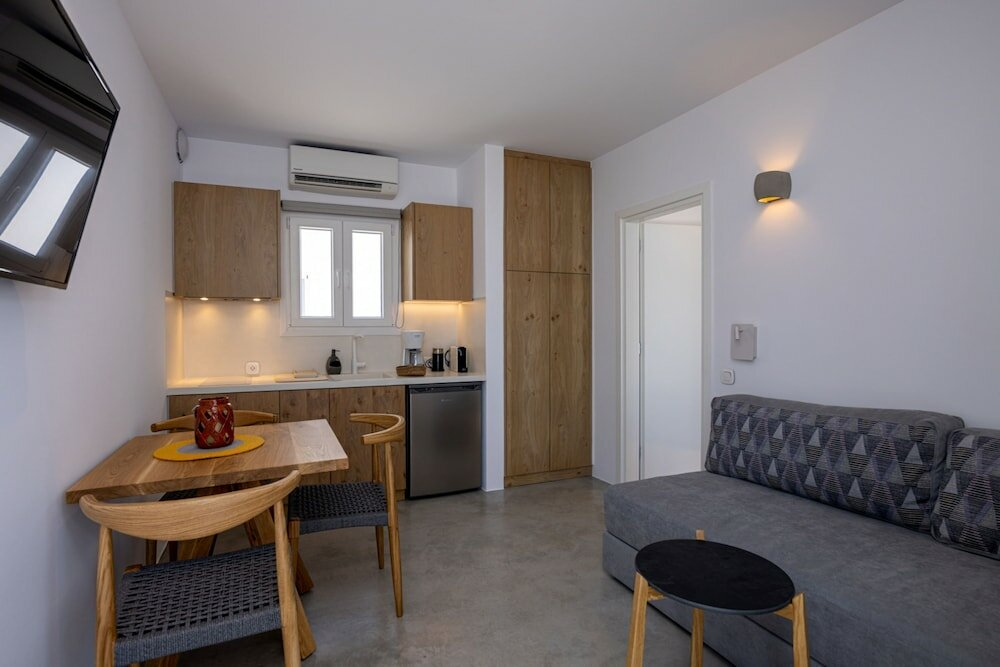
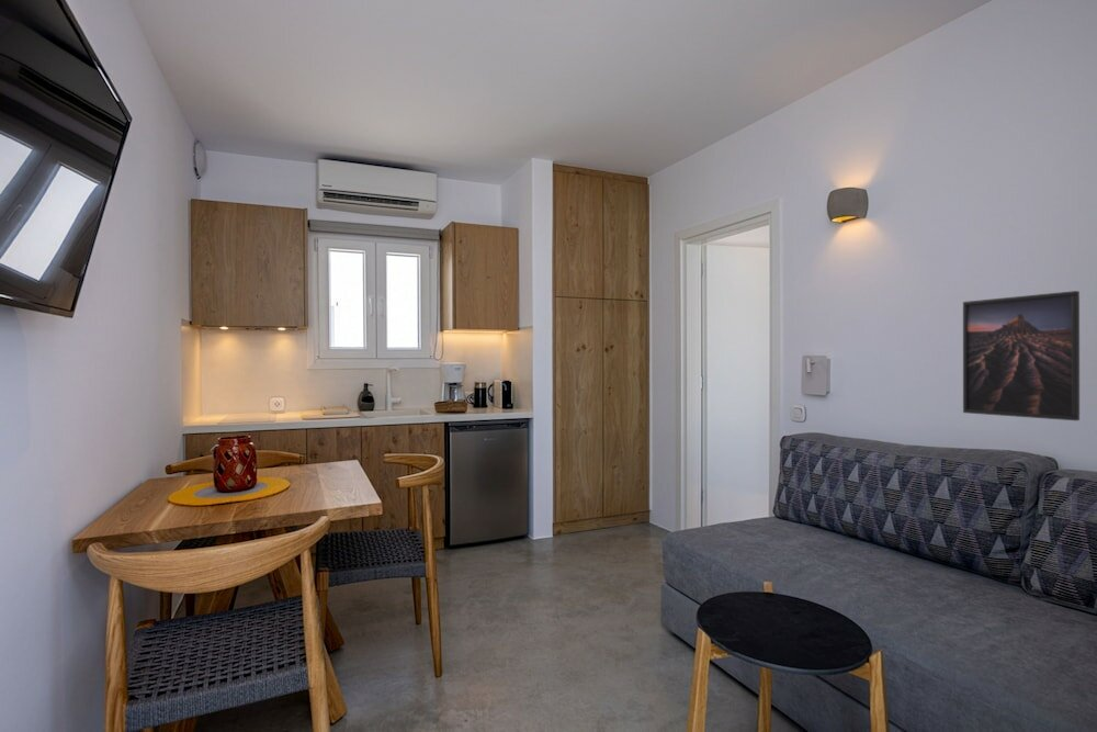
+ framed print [962,290,1081,421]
